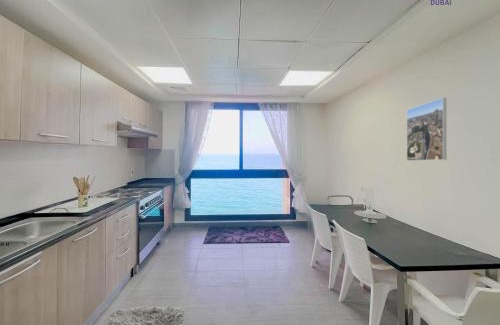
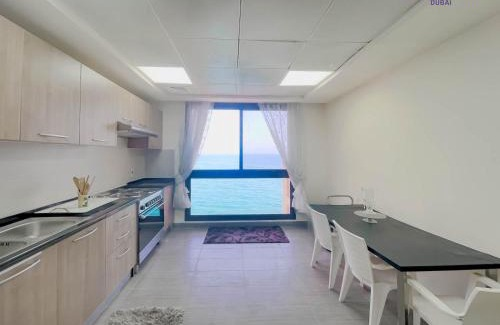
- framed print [406,97,447,162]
